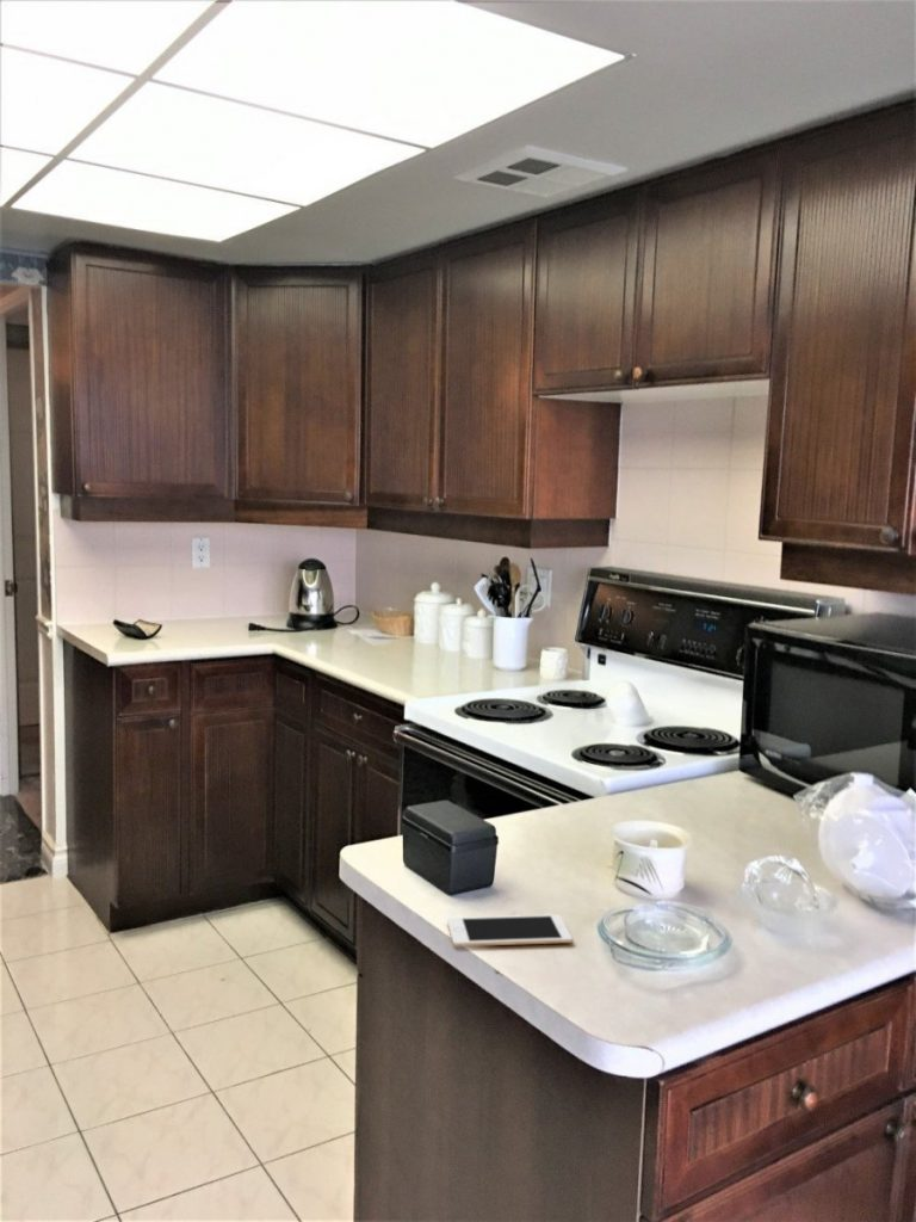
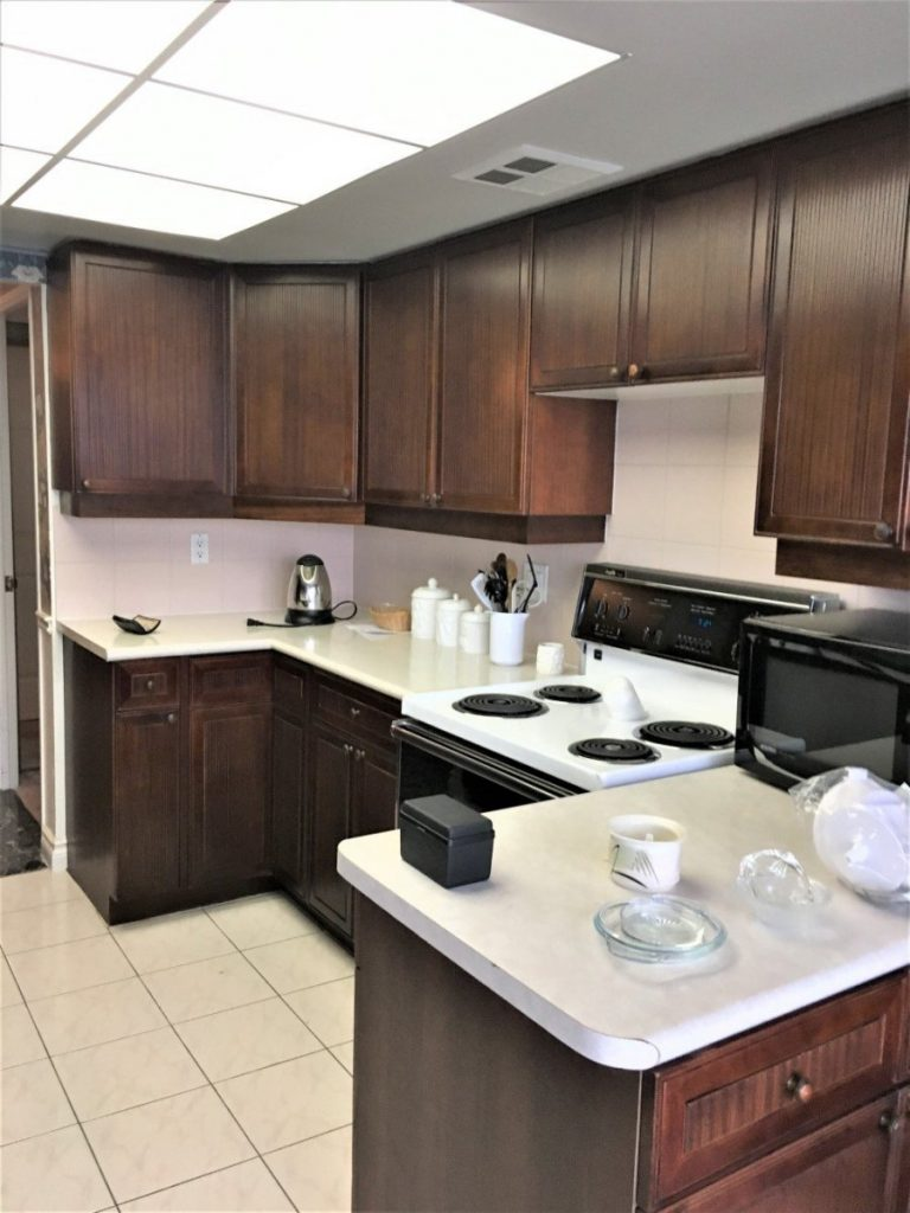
- cell phone [446,914,574,948]
